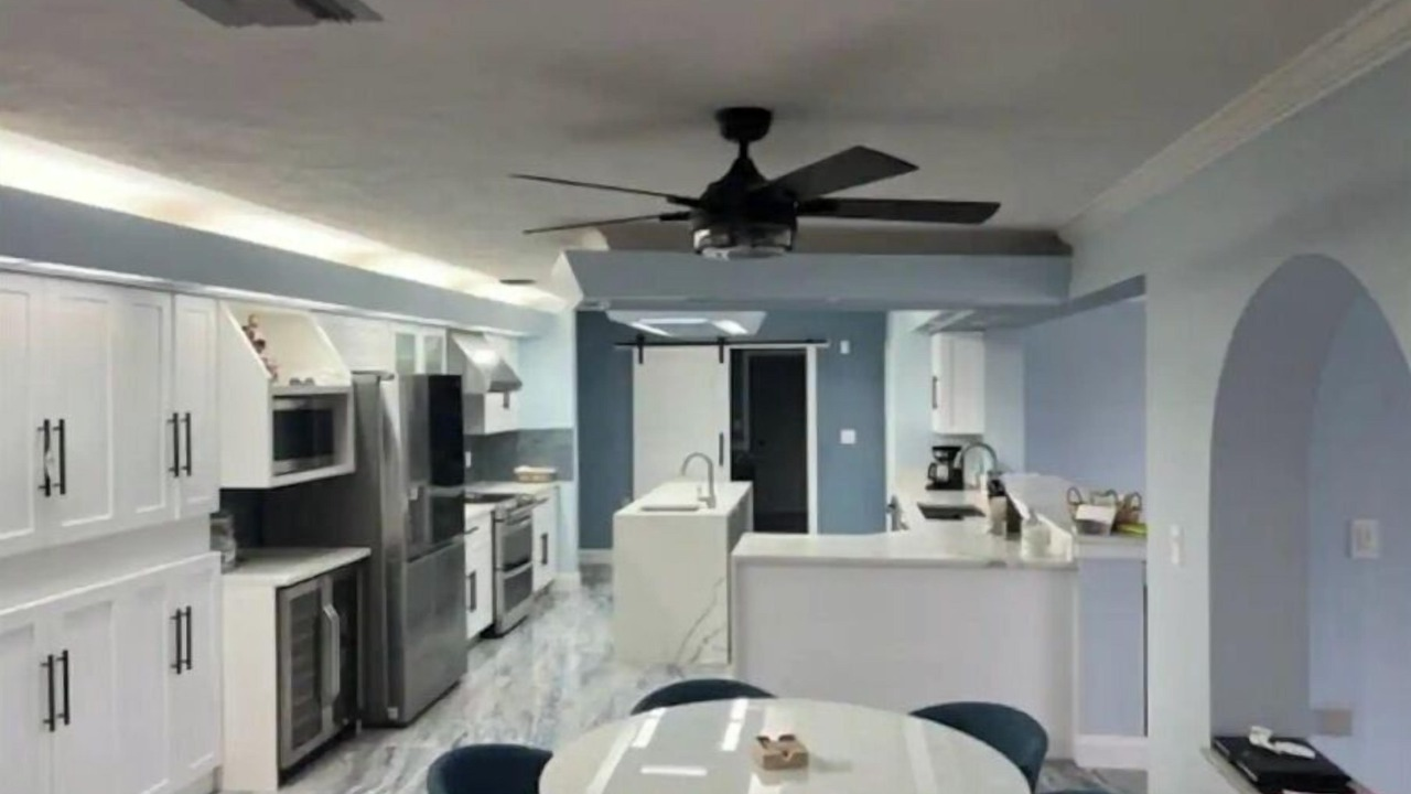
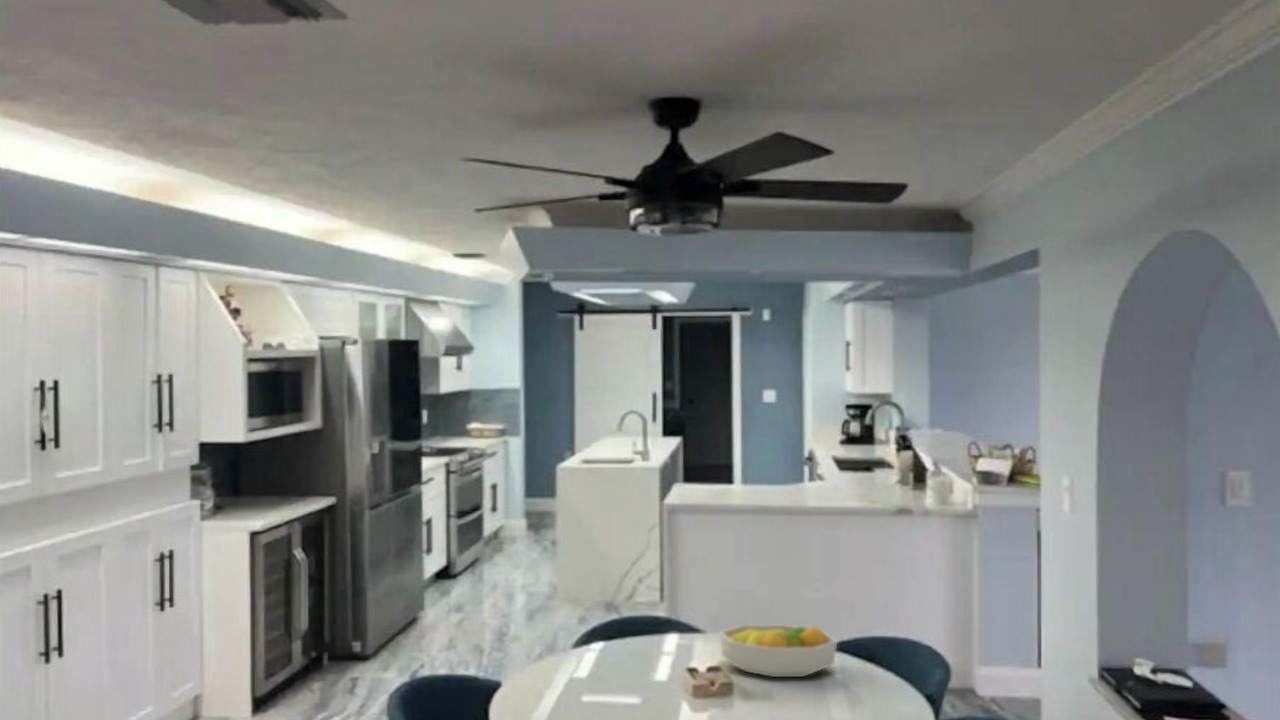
+ fruit bowl [718,624,838,678]
